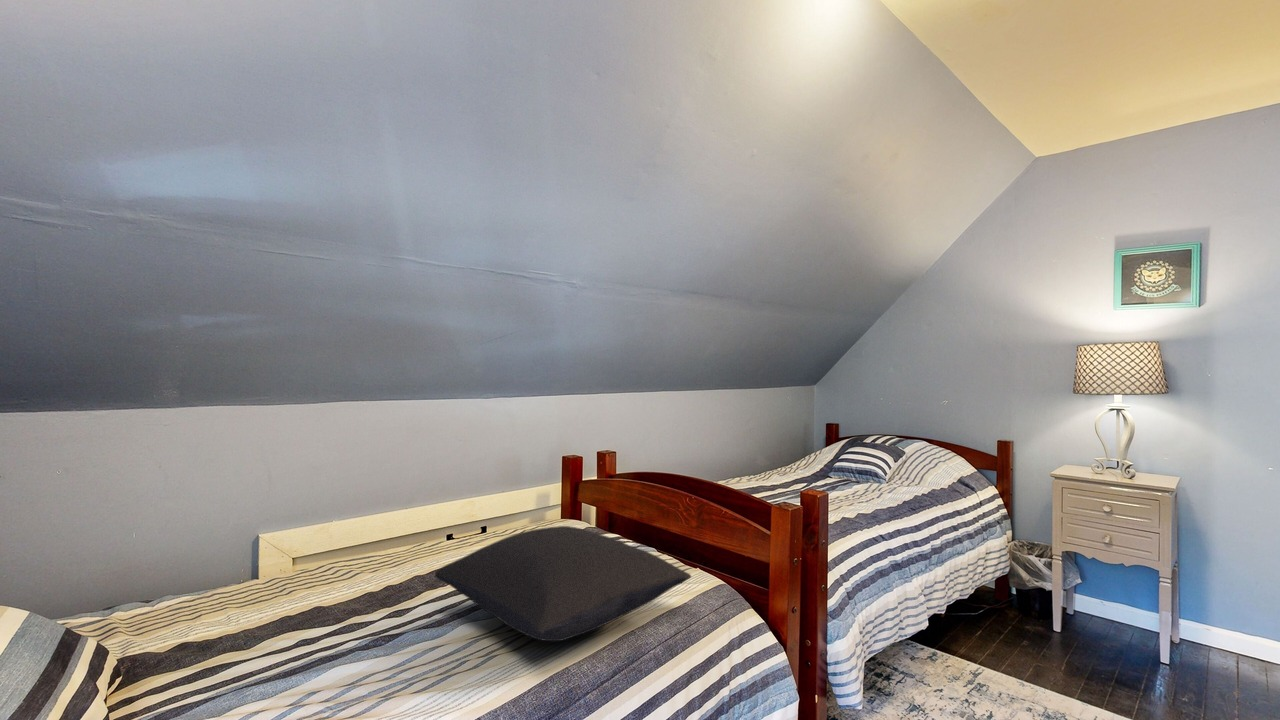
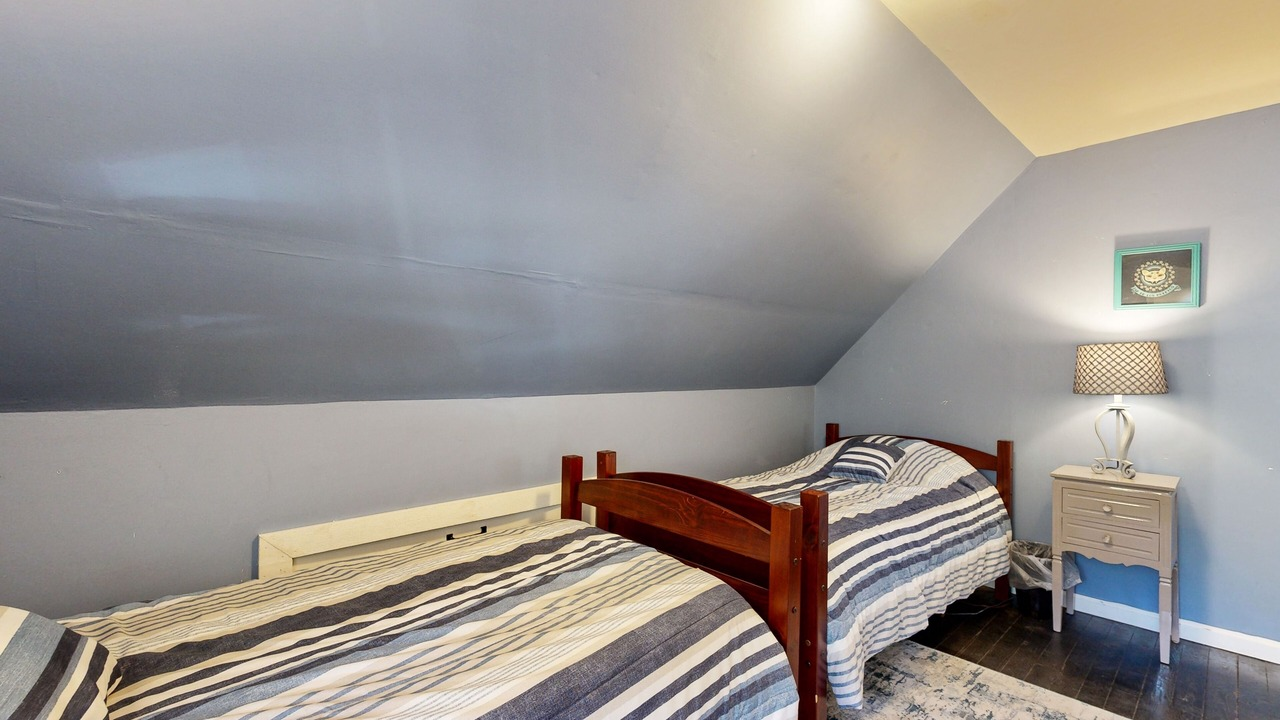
- pillow [434,525,692,642]
